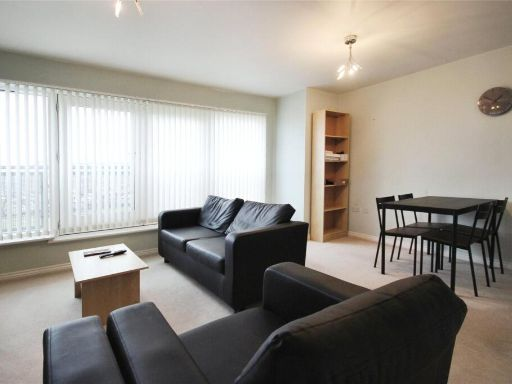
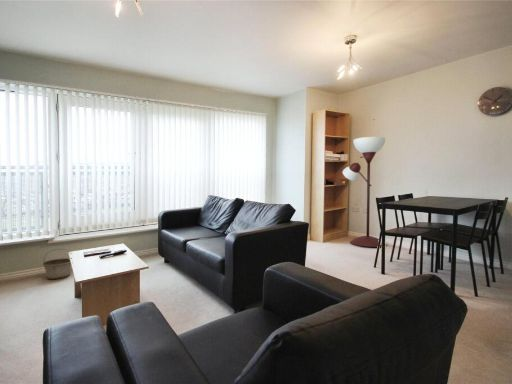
+ basket [42,248,72,280]
+ floor lamp [342,136,388,248]
